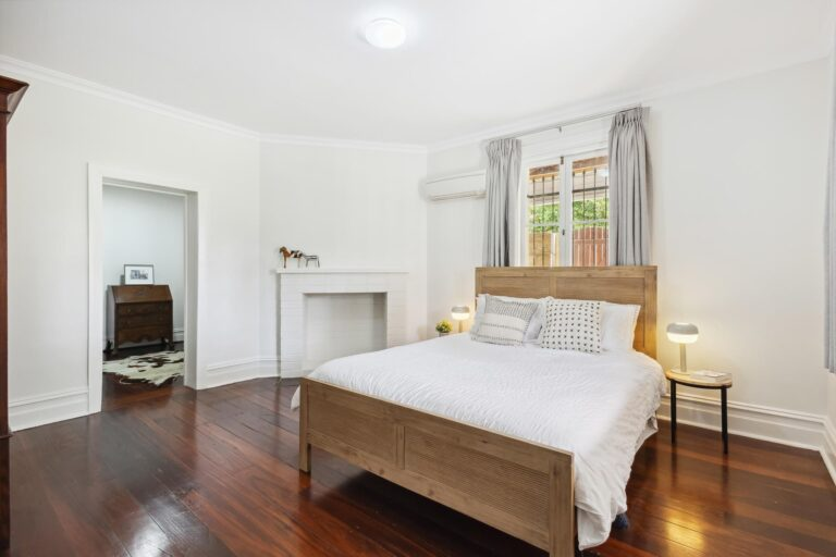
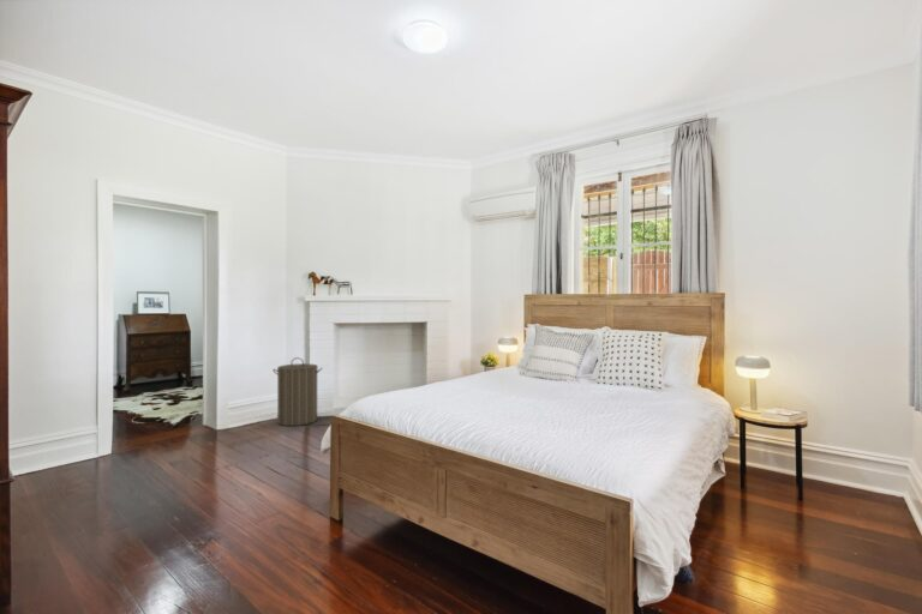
+ laundry hamper [271,356,323,427]
